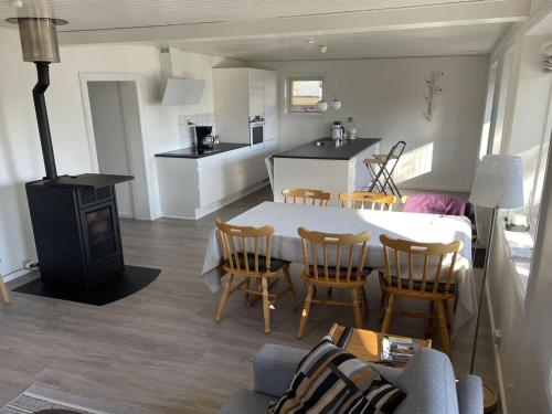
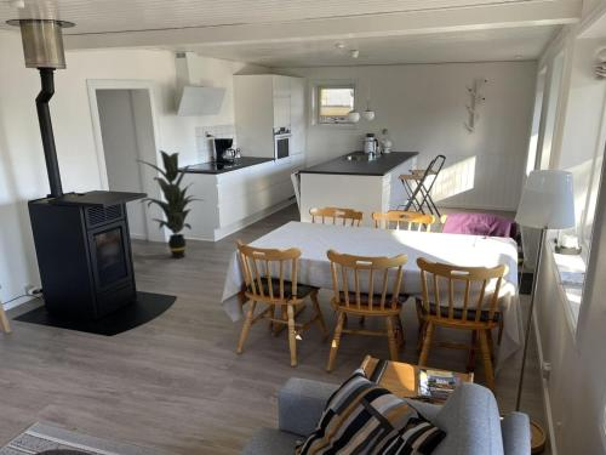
+ indoor plant [136,149,207,260]
